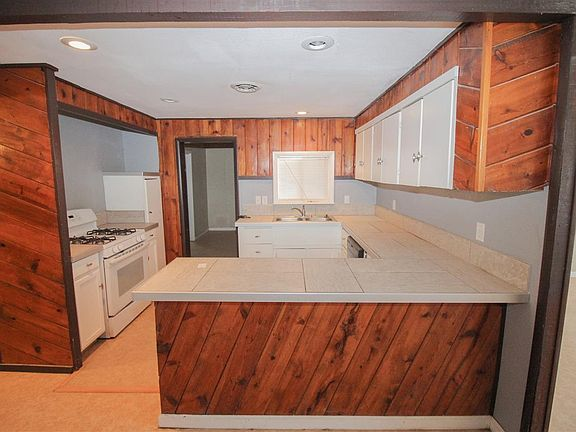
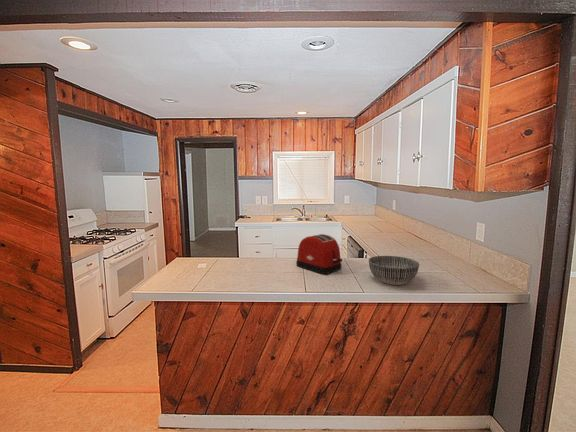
+ toaster [295,233,343,275]
+ bowl [368,255,420,286]
